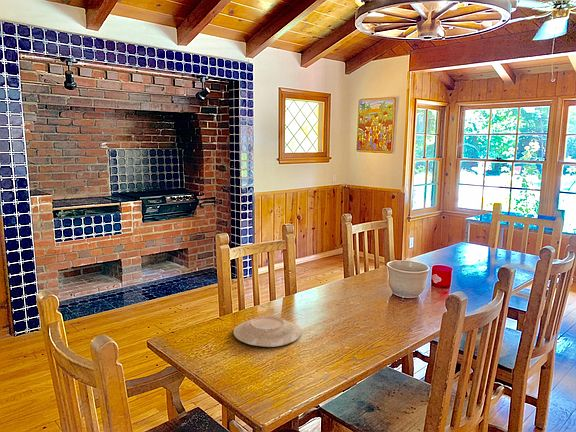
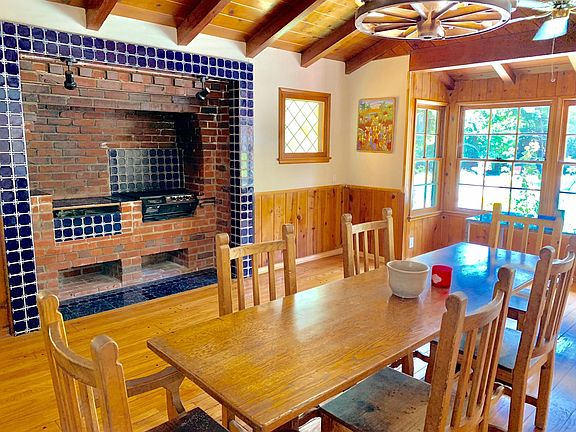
- plate [232,315,302,348]
